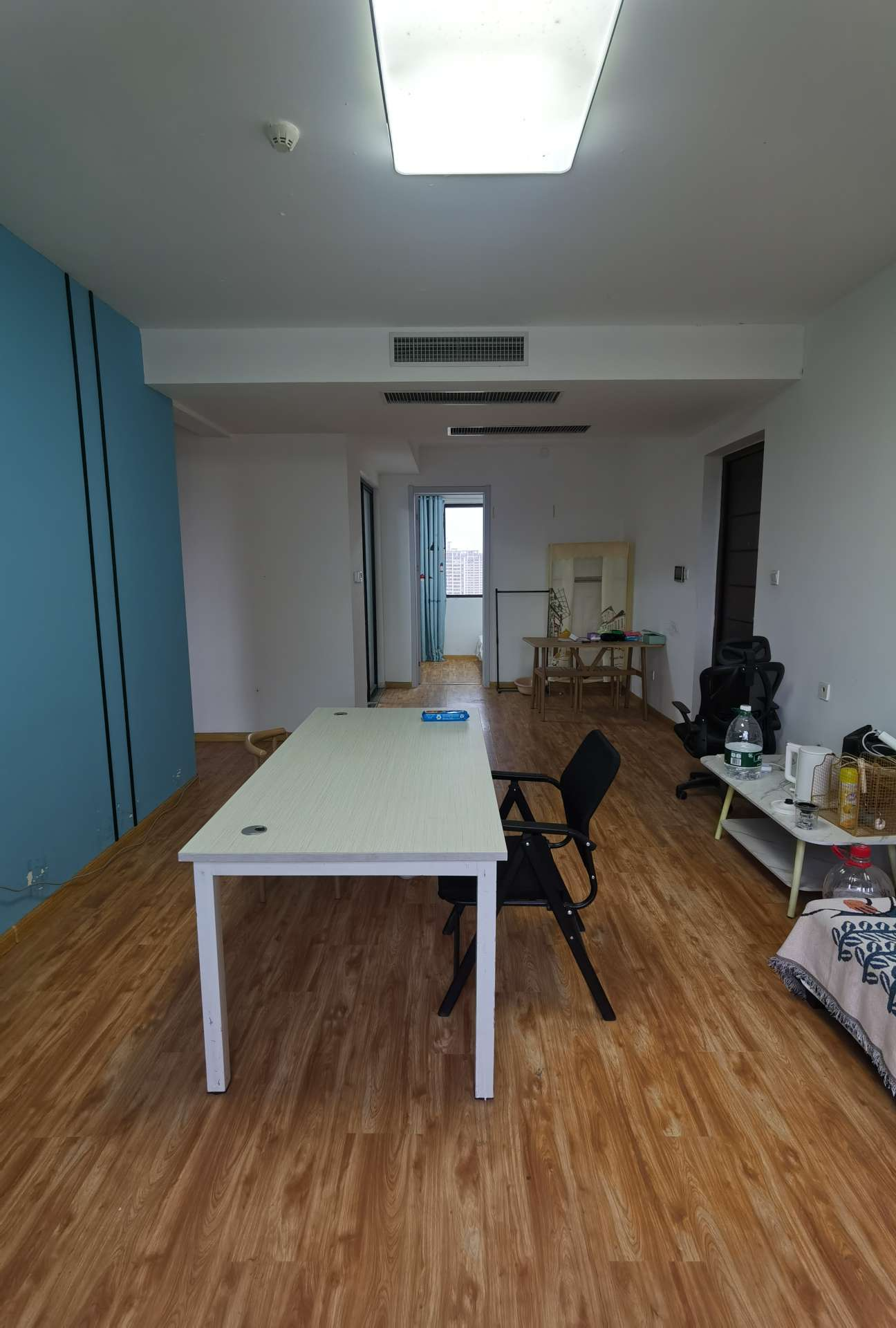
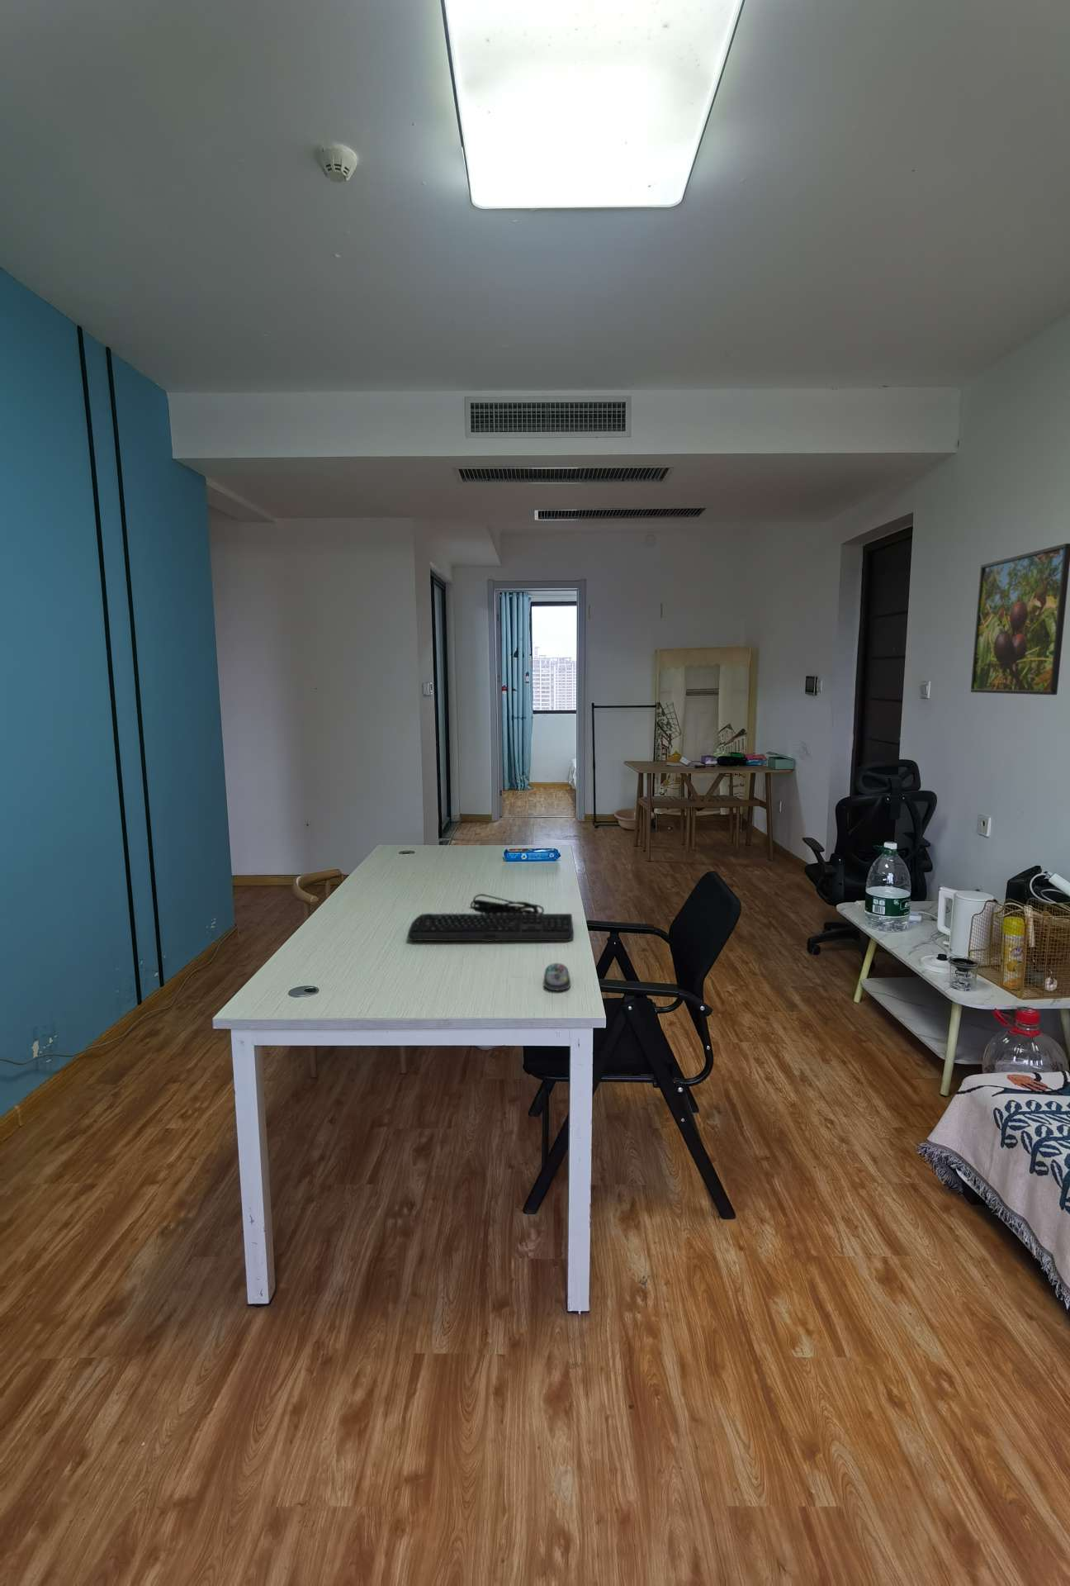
+ keyboard [407,893,574,942]
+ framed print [970,542,1070,695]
+ computer mouse [542,963,571,991]
